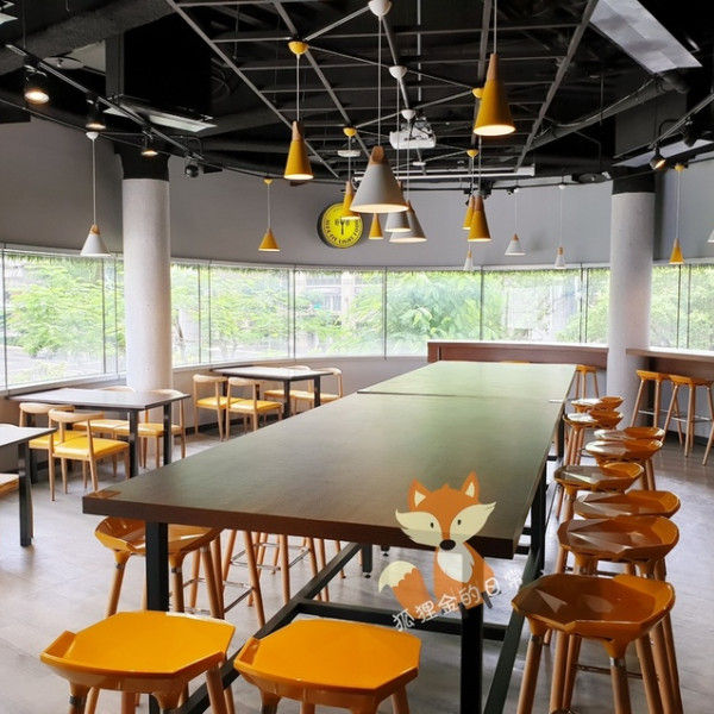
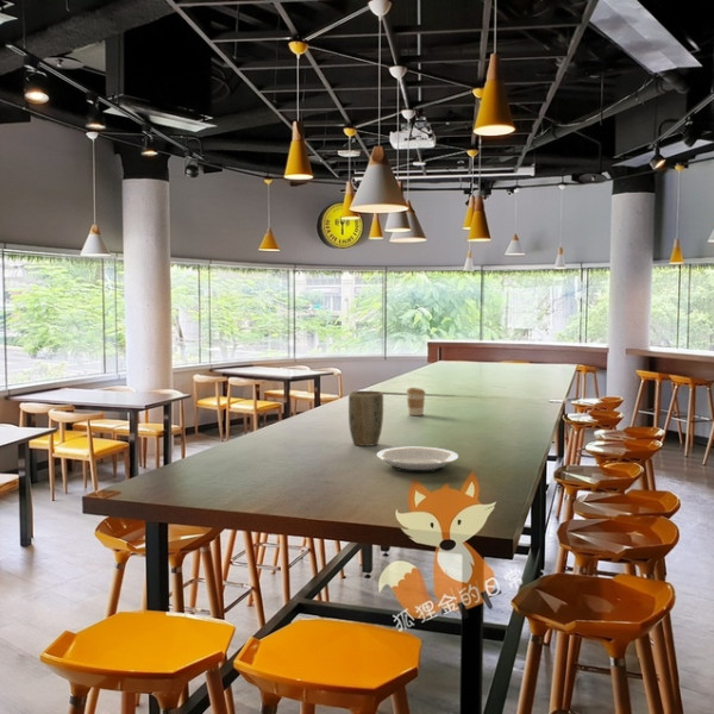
+ plate [375,446,459,474]
+ coffee cup [406,387,427,416]
+ plant pot [347,390,384,447]
